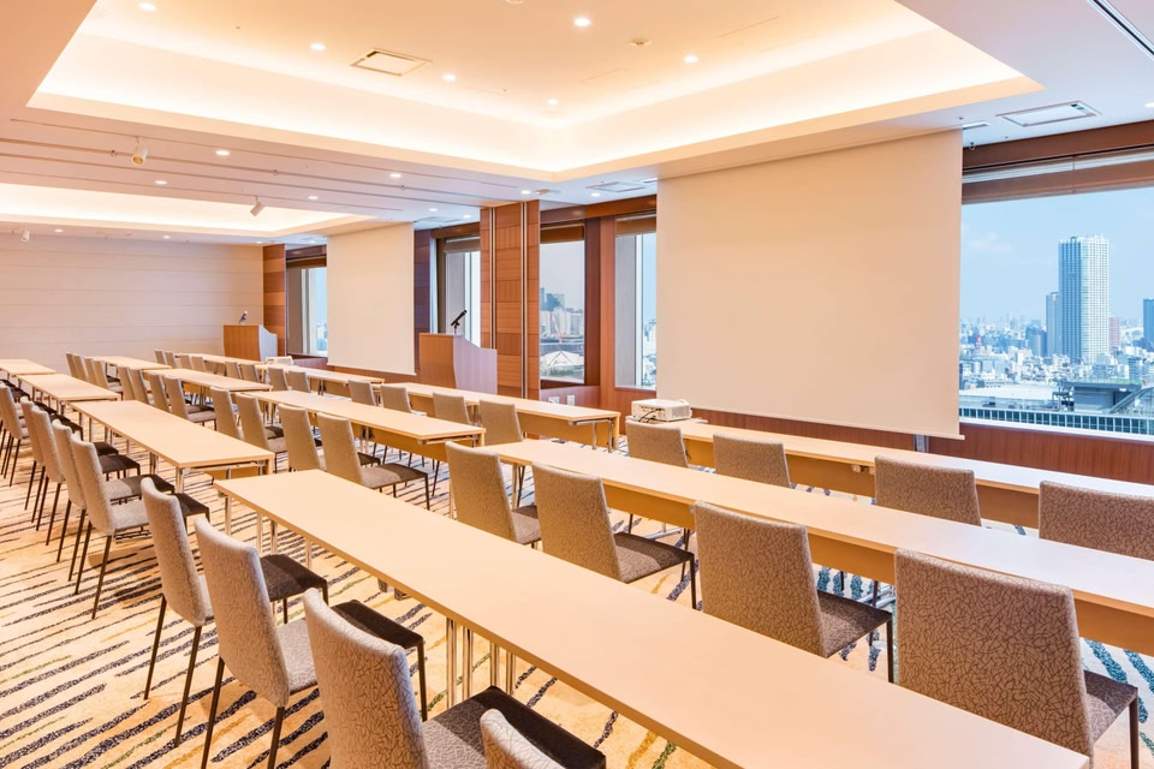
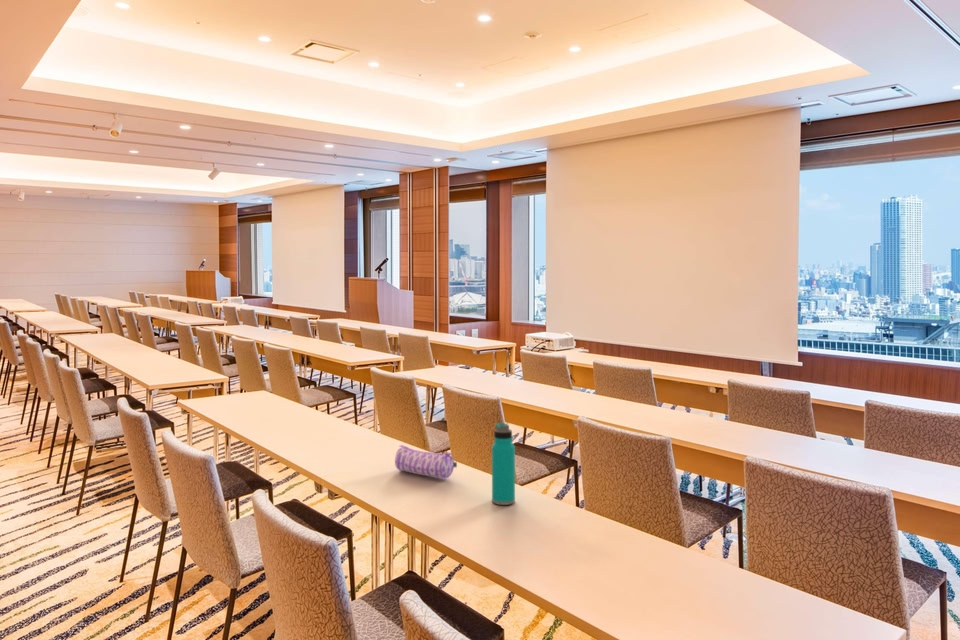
+ water bottle [491,422,516,506]
+ pencil case [394,444,458,480]
